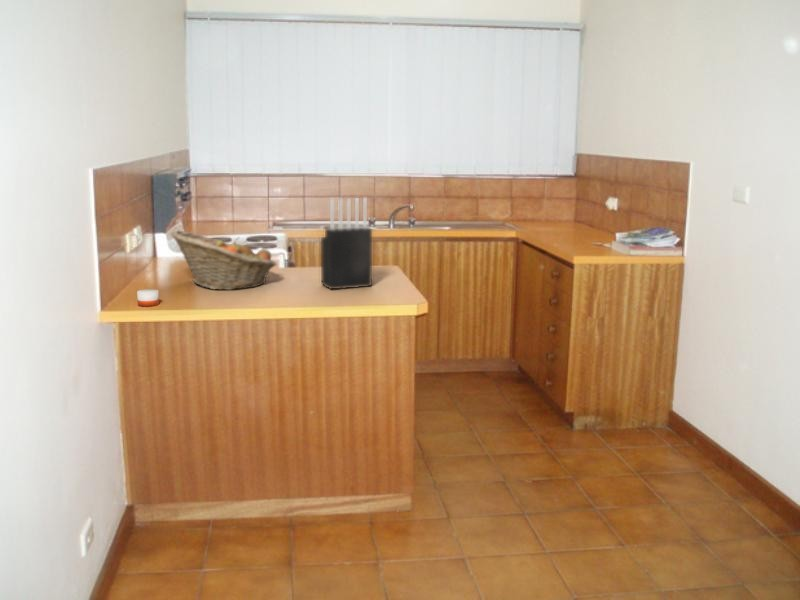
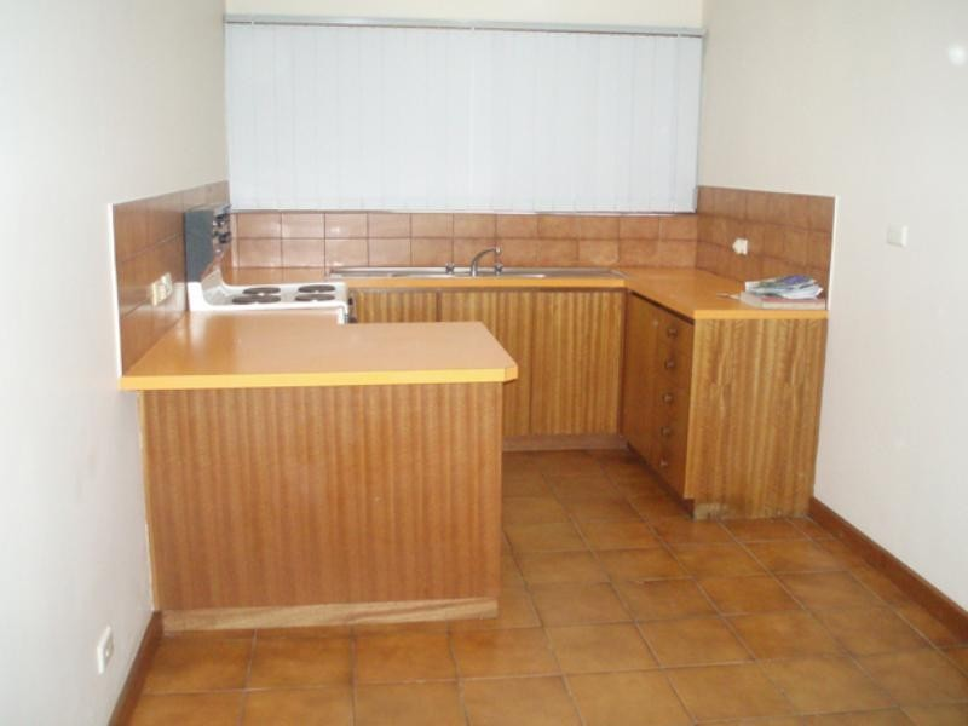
- candle [136,281,160,307]
- knife block [320,197,373,290]
- fruit basket [169,229,278,291]
